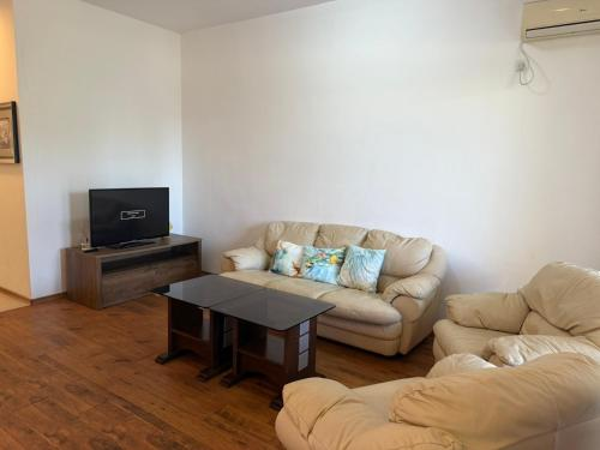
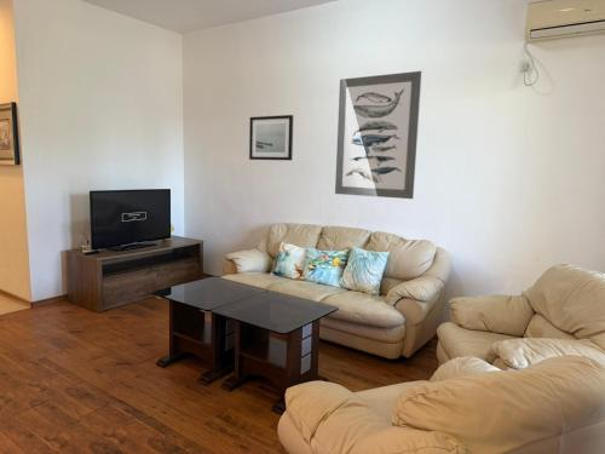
+ wall art [334,70,424,200]
+ wall art [248,114,294,161]
